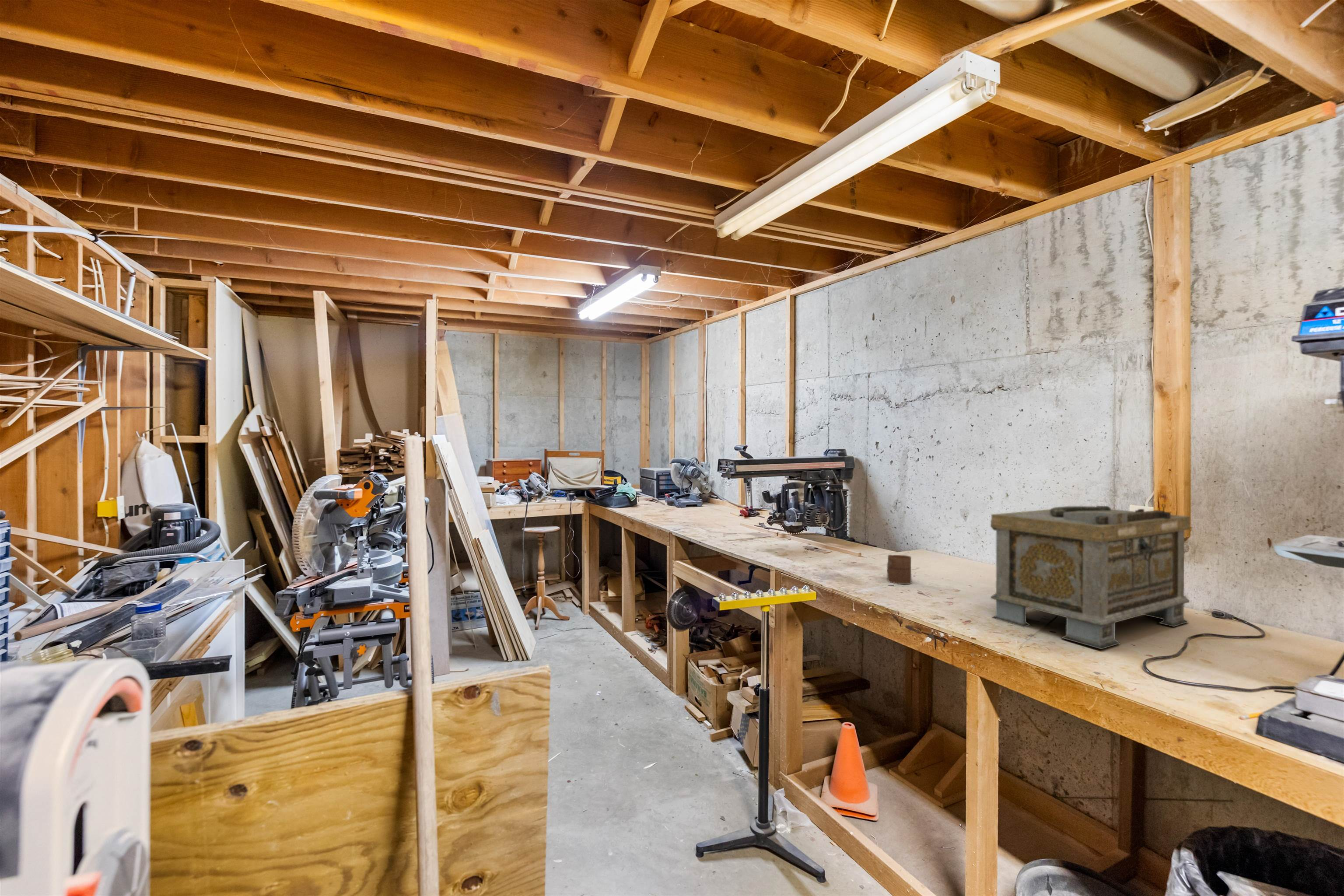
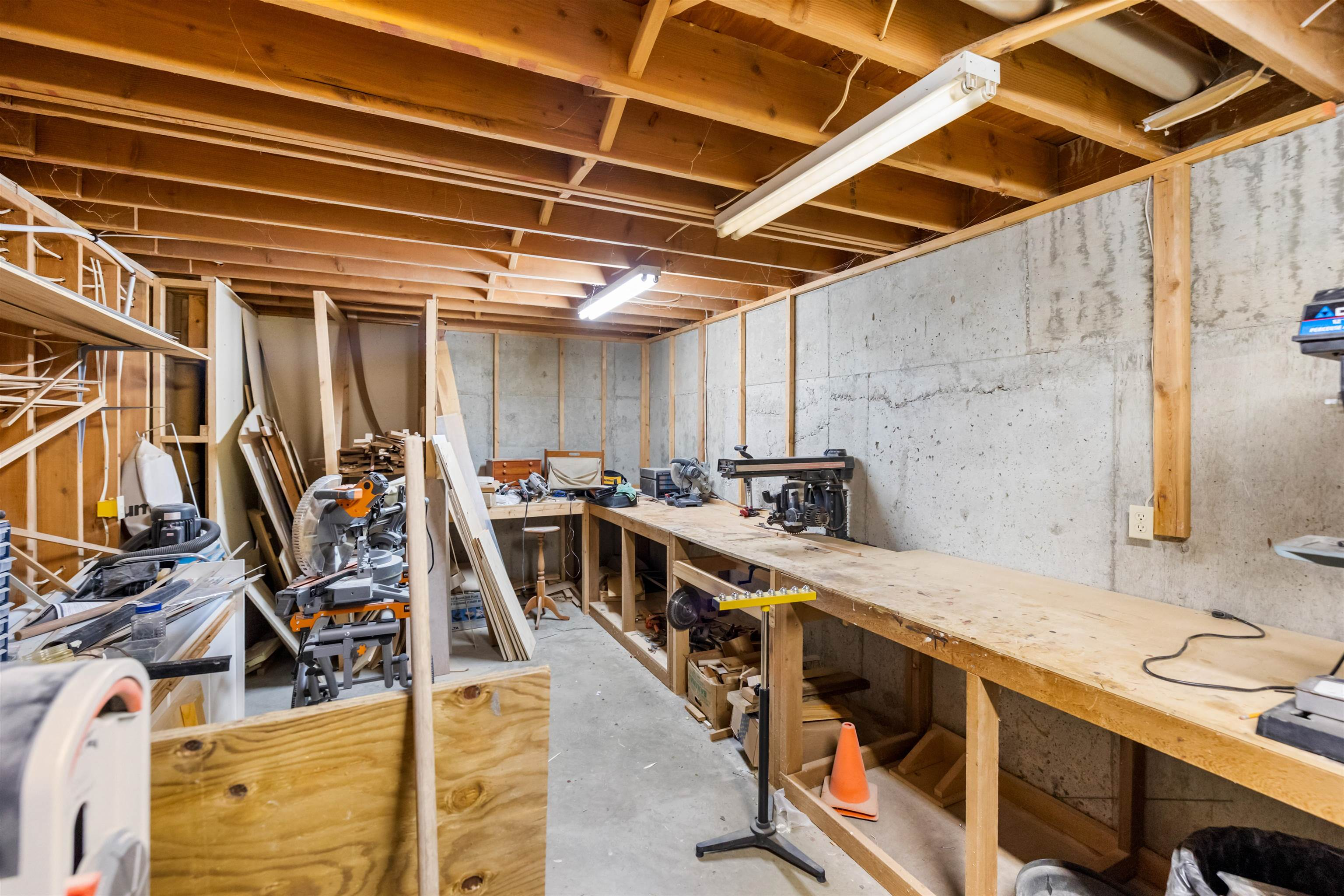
- treasure chest [990,504,1190,650]
- cup [886,554,912,585]
